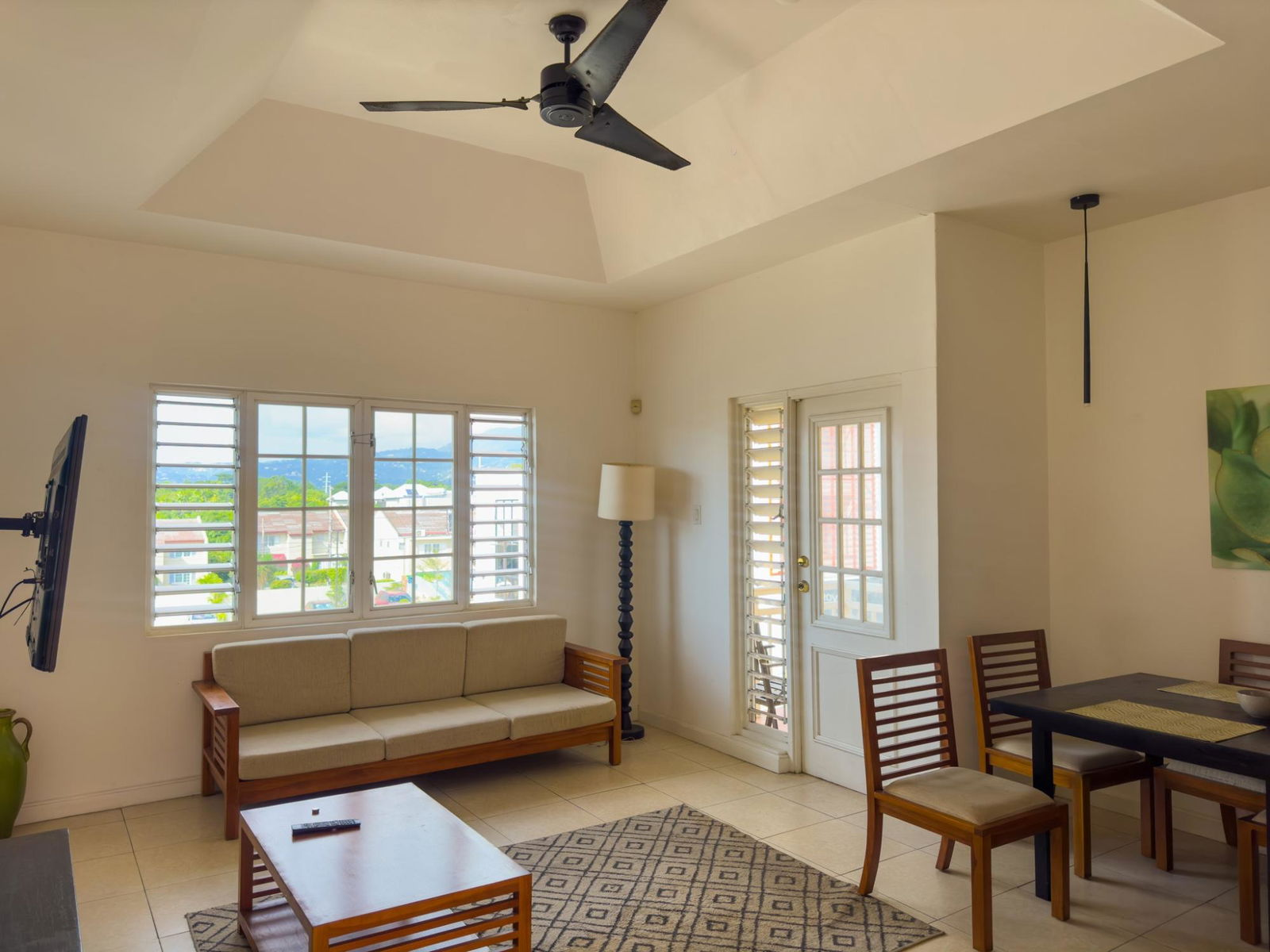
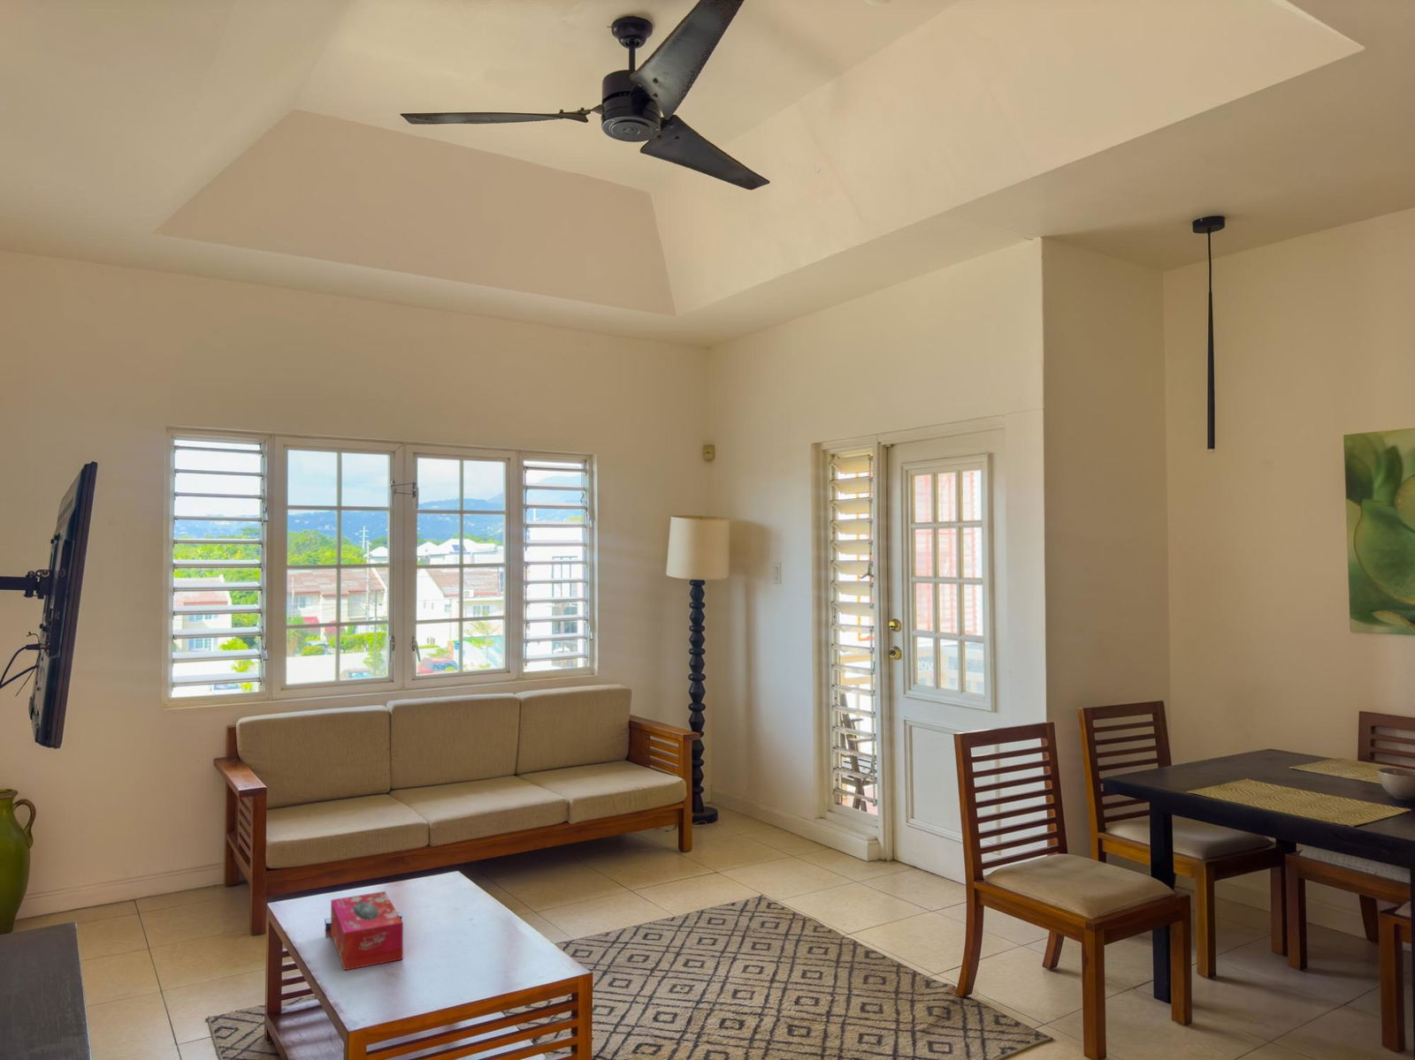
+ tissue box [330,891,404,972]
